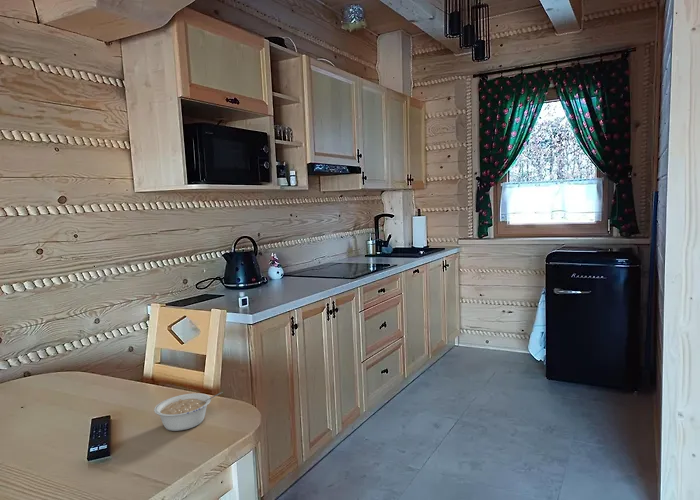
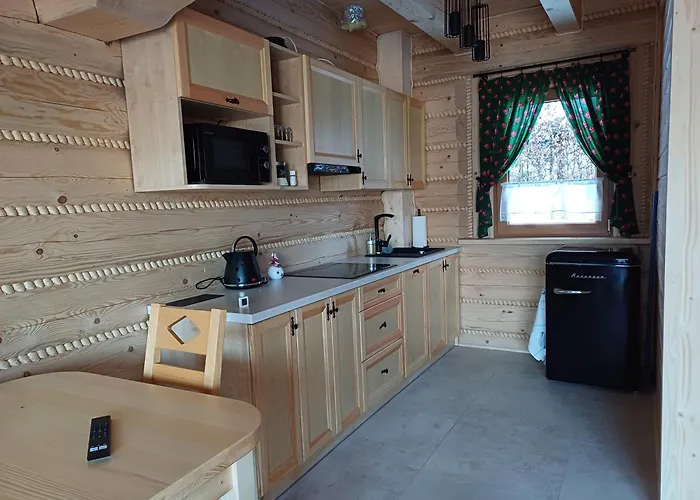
- legume [153,391,223,432]
